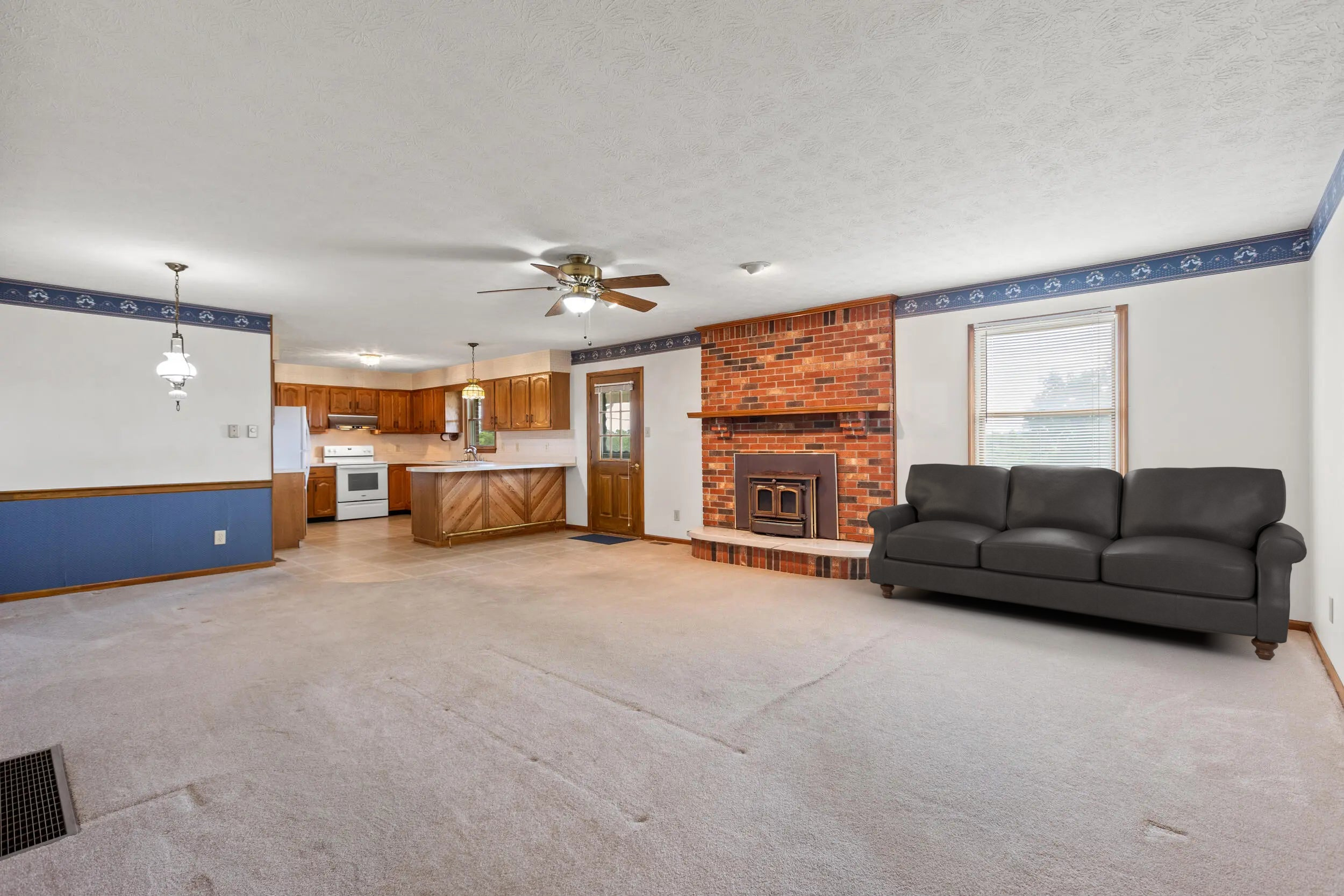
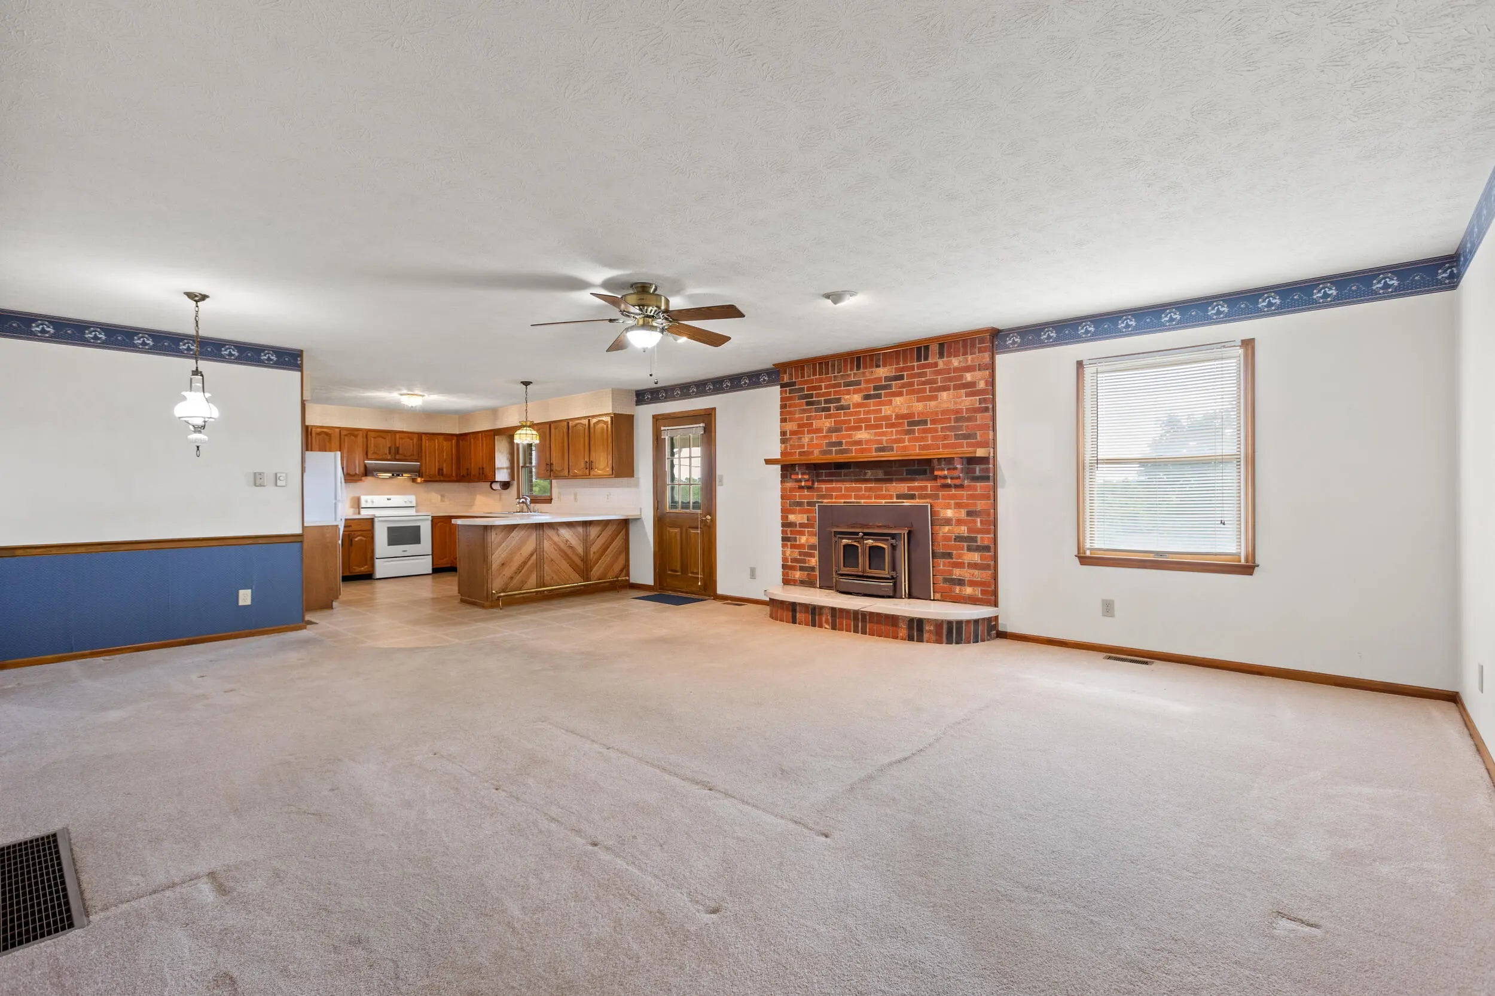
- sofa [867,463,1307,661]
